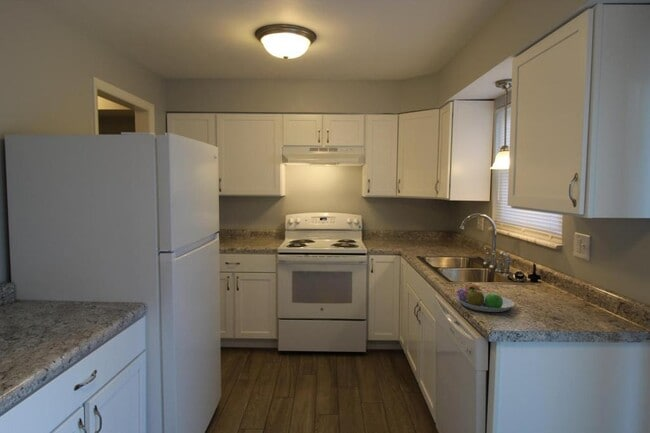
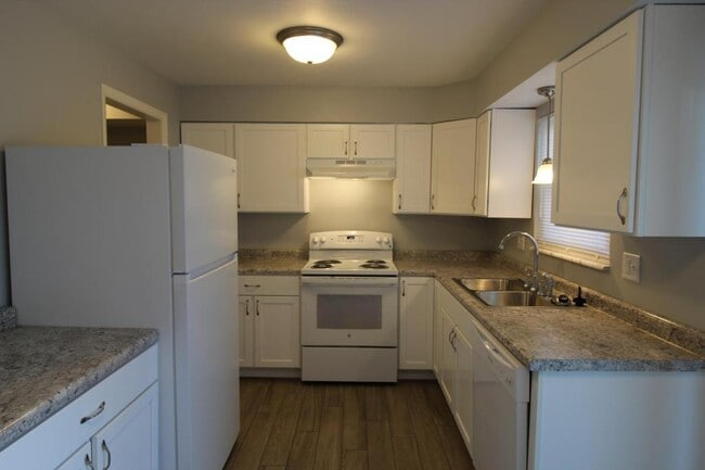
- fruit bowl [456,282,515,313]
